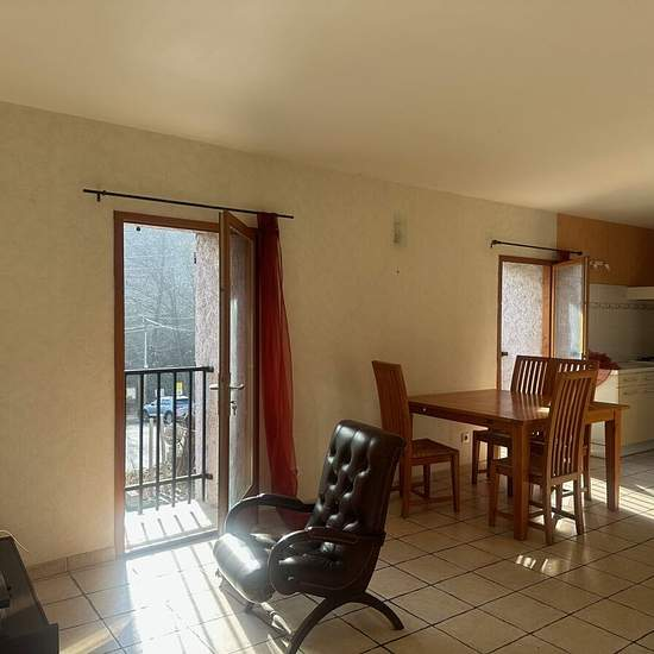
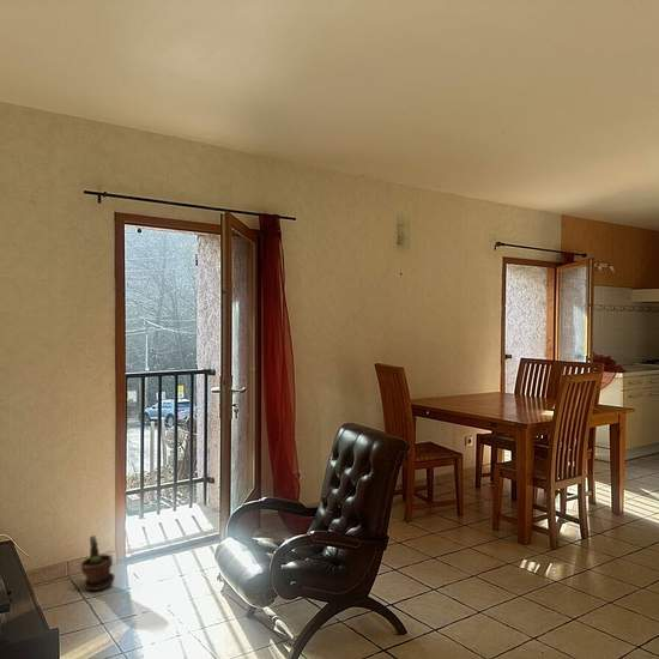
+ potted plant [79,534,116,592]
